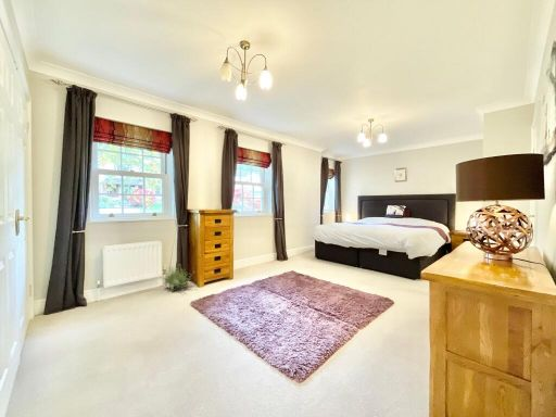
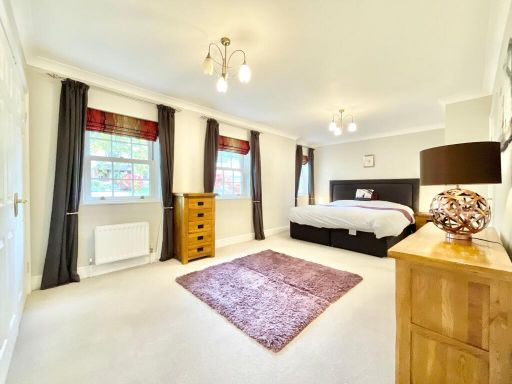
- decorative plant [154,262,194,292]
